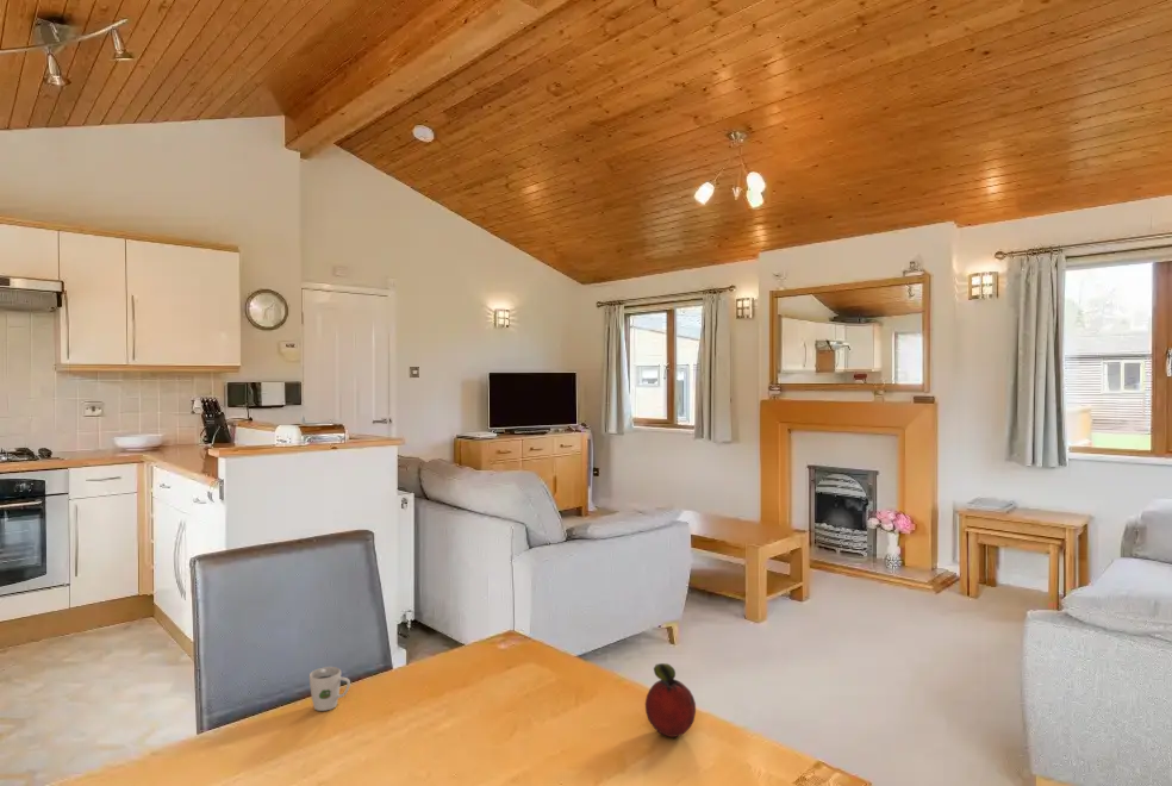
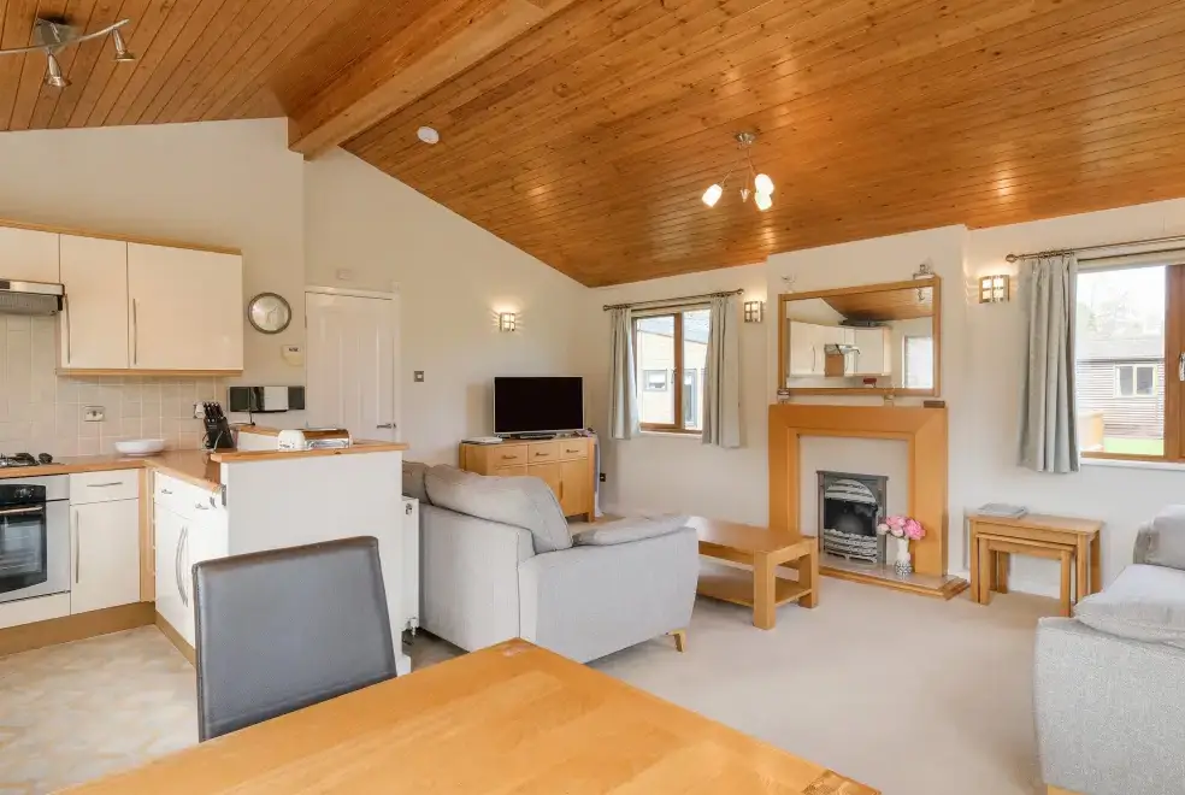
- cup [308,666,351,712]
- fruit [644,662,697,738]
